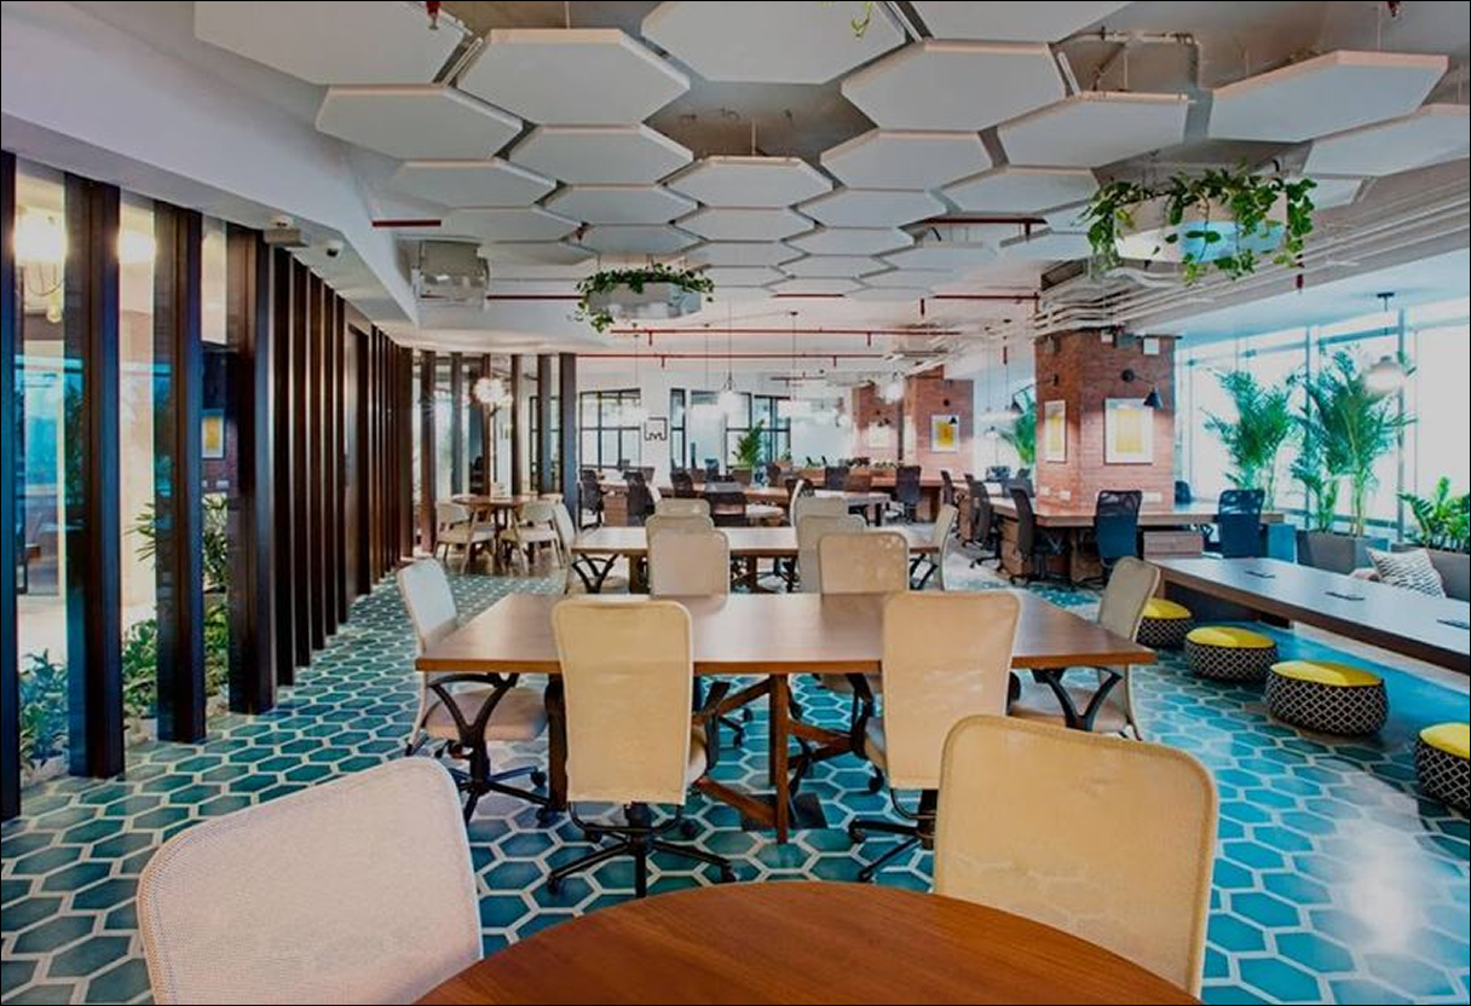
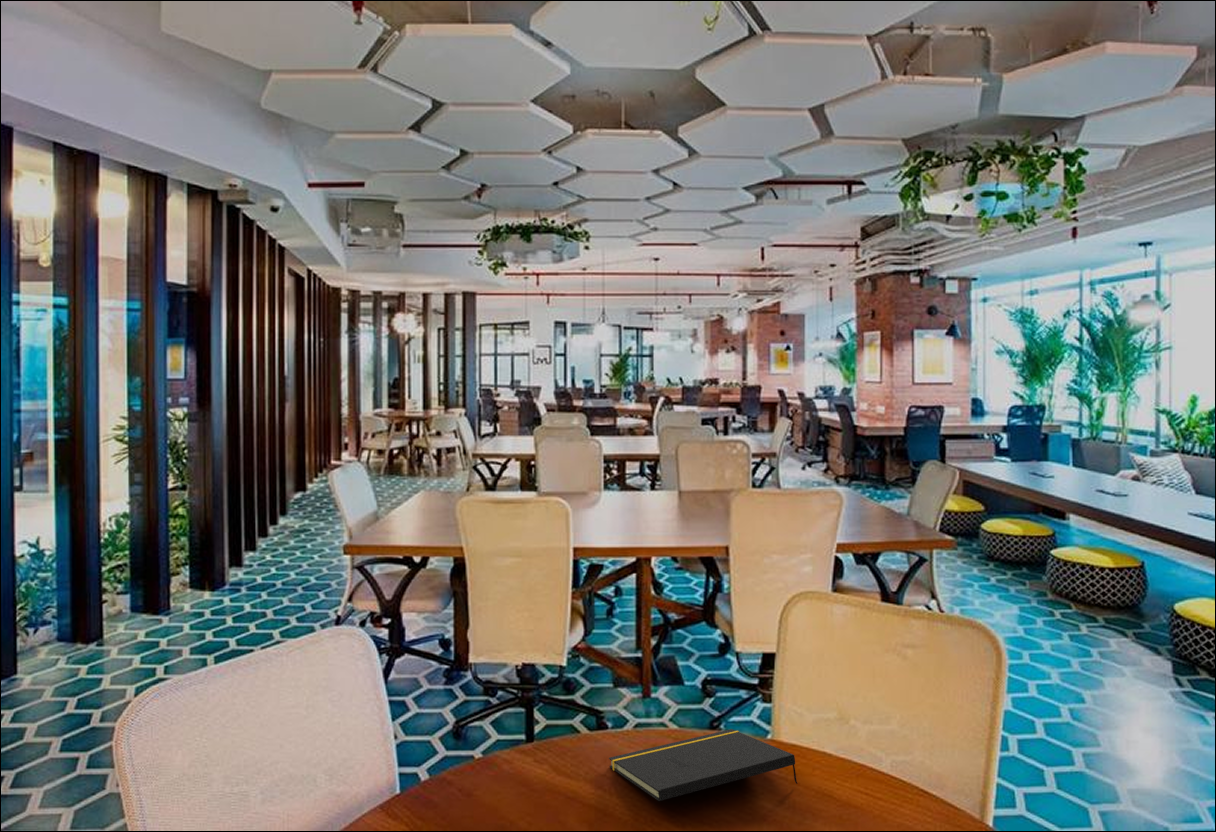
+ notepad [608,728,798,802]
